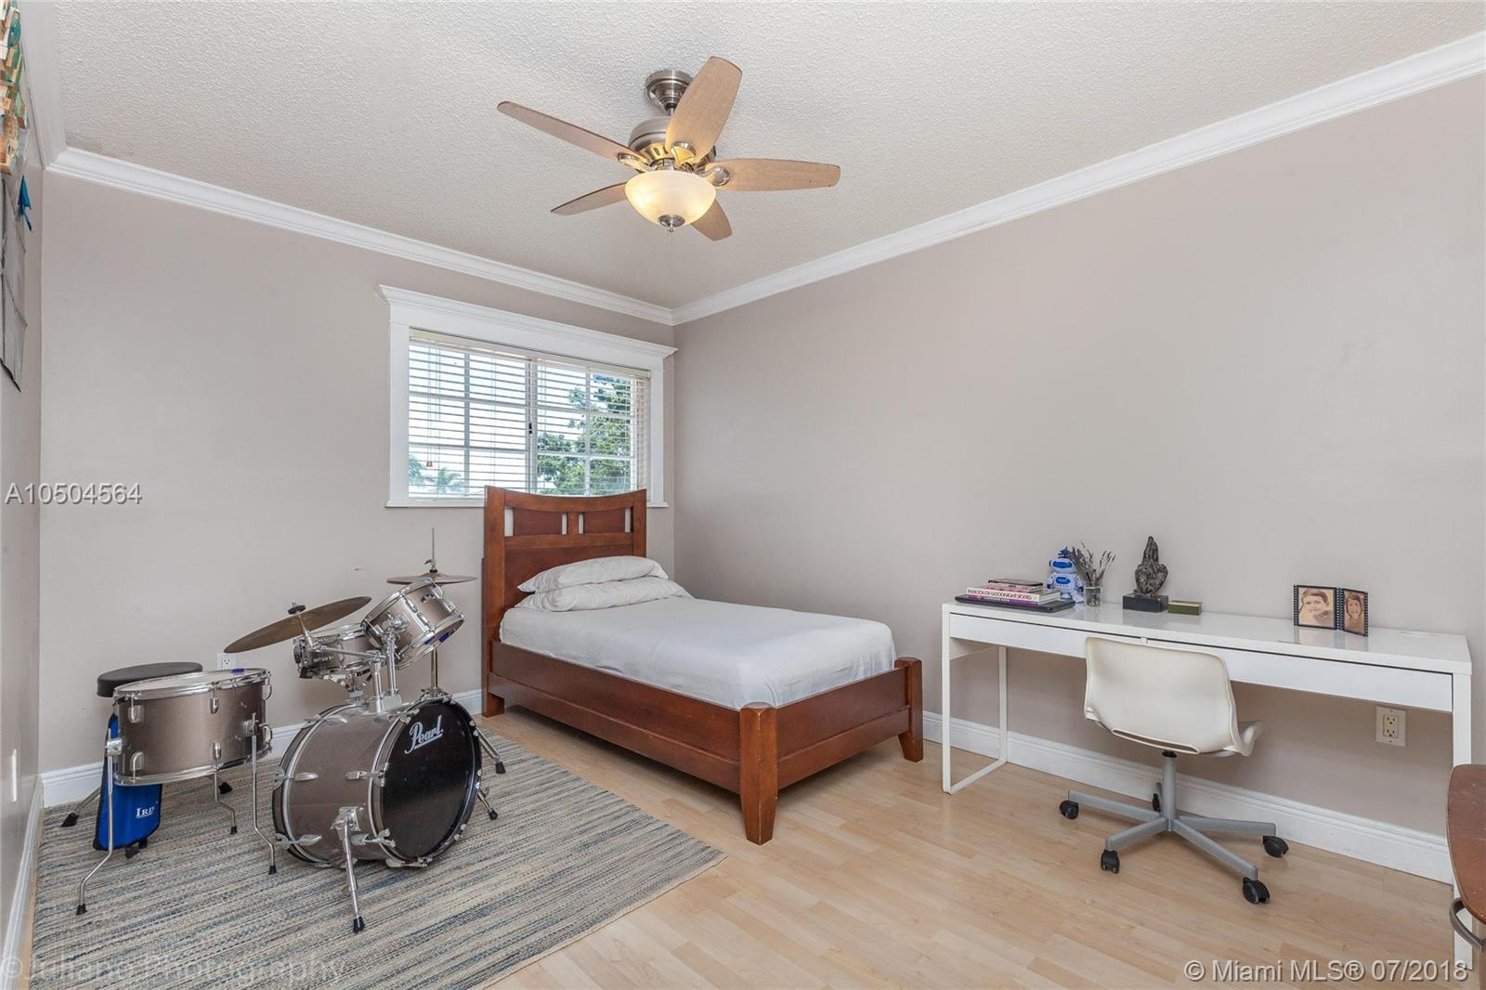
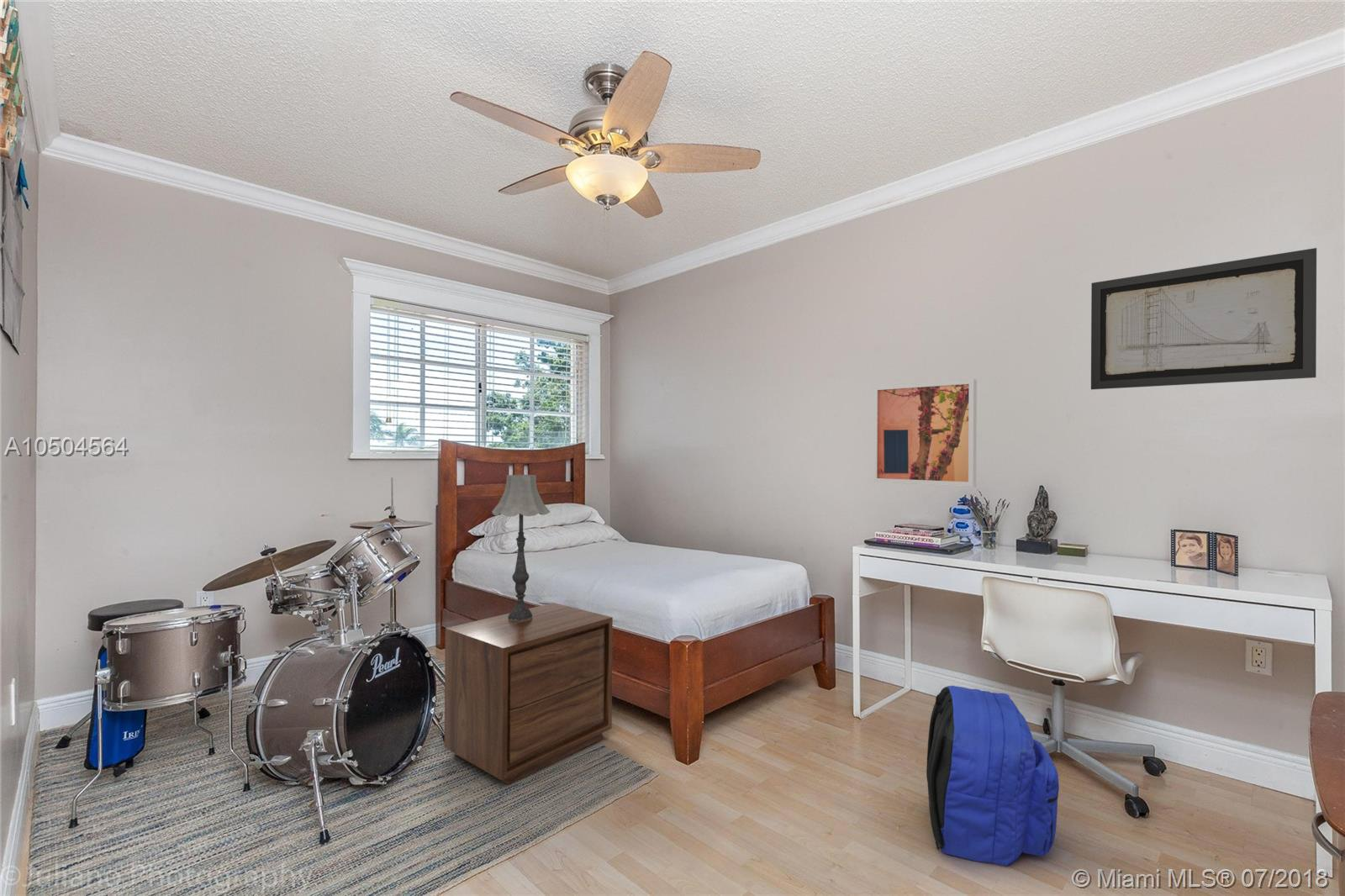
+ wall art [1090,247,1317,391]
+ wall art [872,378,978,488]
+ table lamp [491,474,551,621]
+ nightstand [444,602,614,785]
+ backpack [926,685,1060,867]
